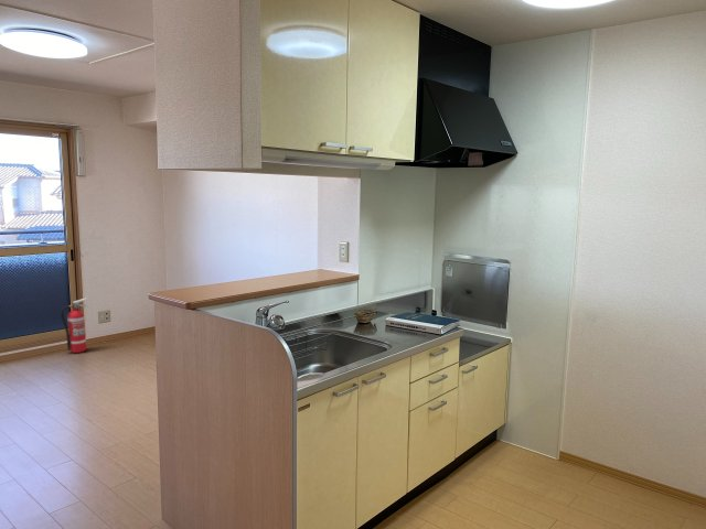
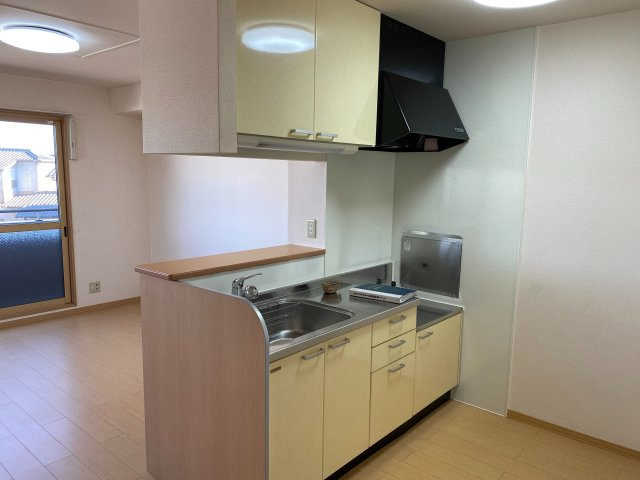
- fire extinguisher [60,298,88,354]
